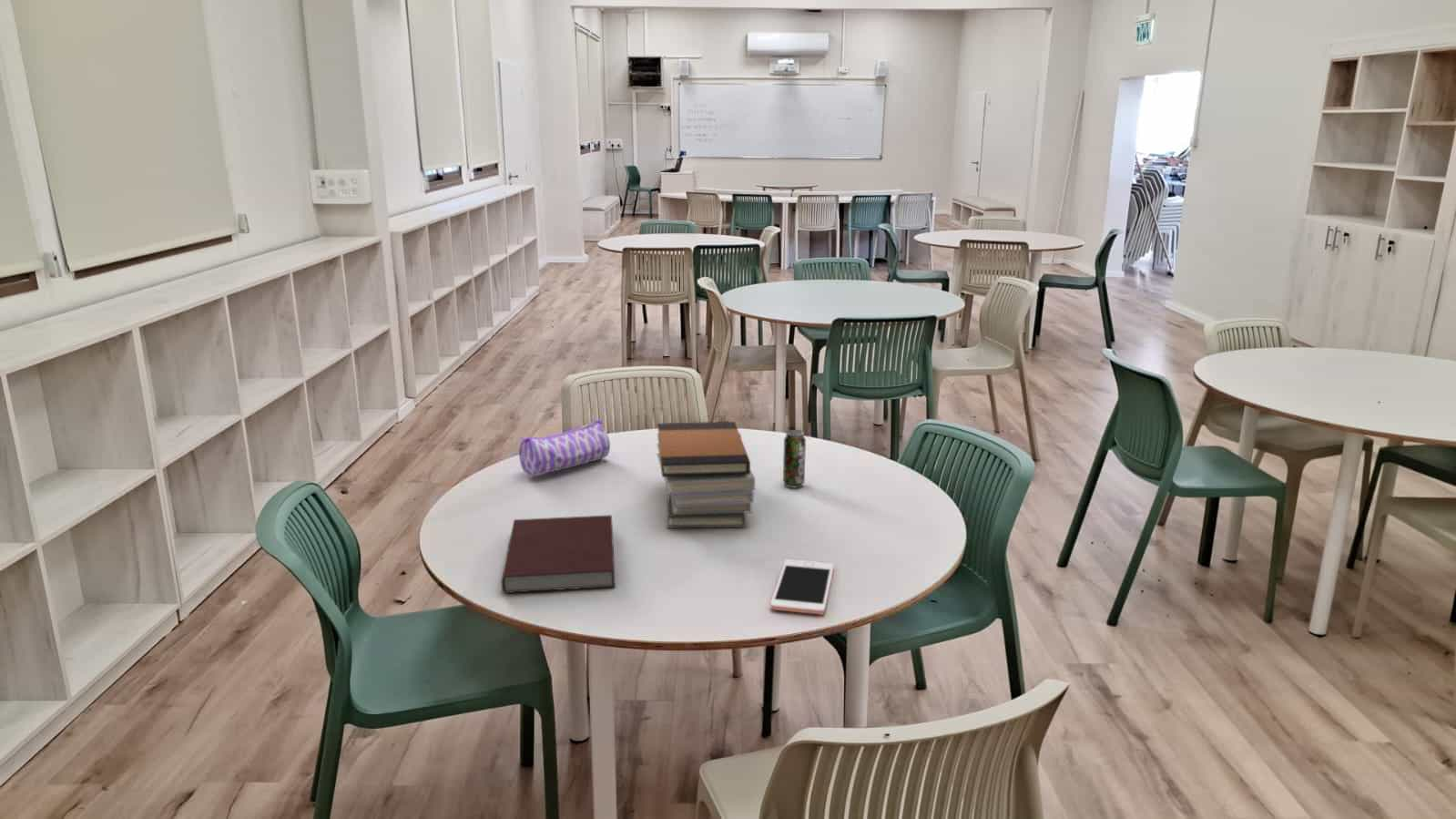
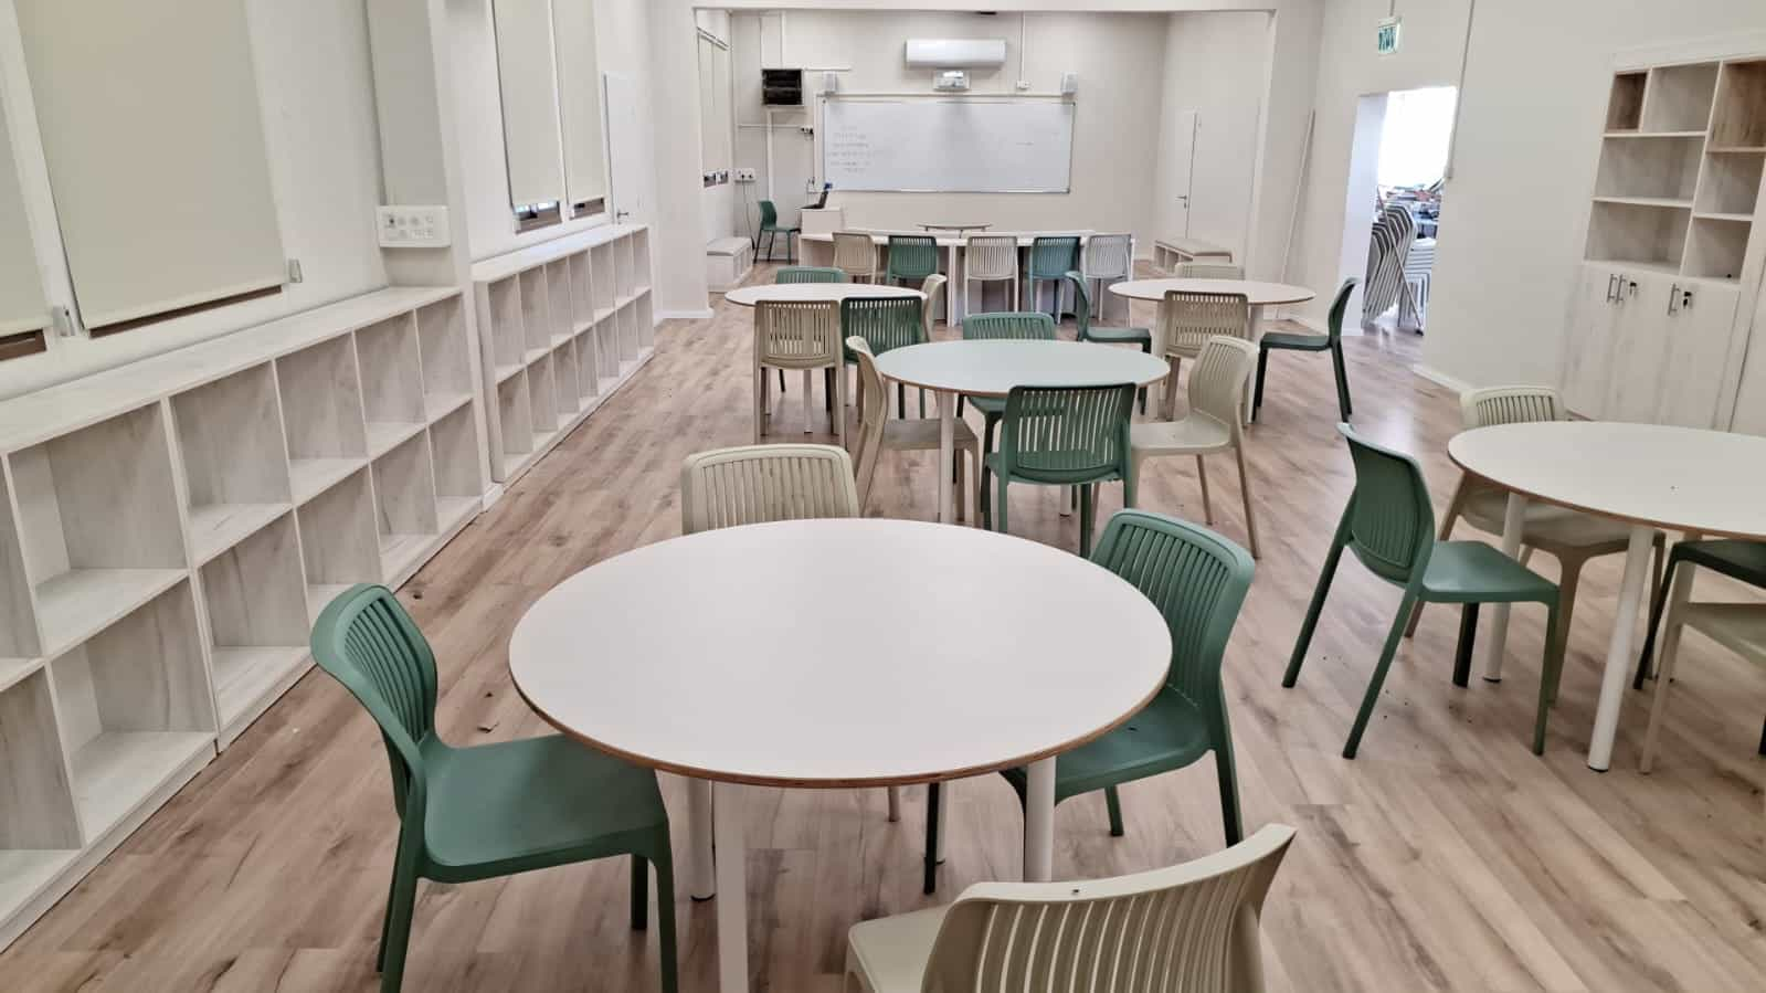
- book stack [656,421,756,529]
- beverage can [782,429,807,488]
- notebook [500,514,616,594]
- pencil case [518,419,611,477]
- cell phone [769,558,835,615]
